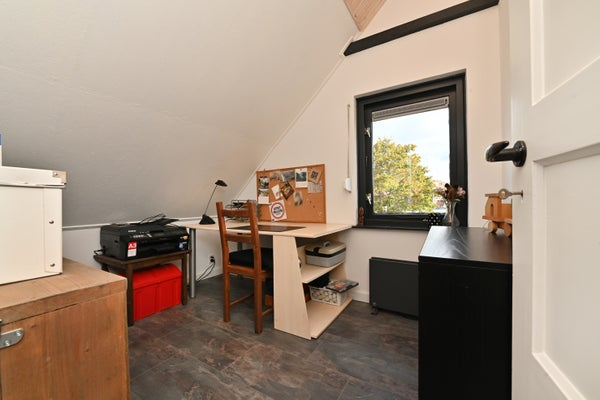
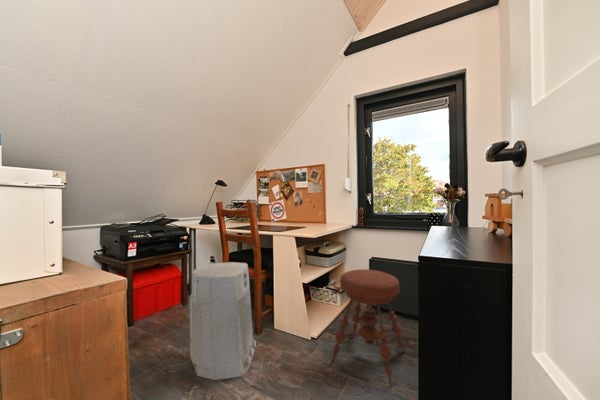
+ stool [330,268,407,388]
+ air purifier [188,261,257,381]
